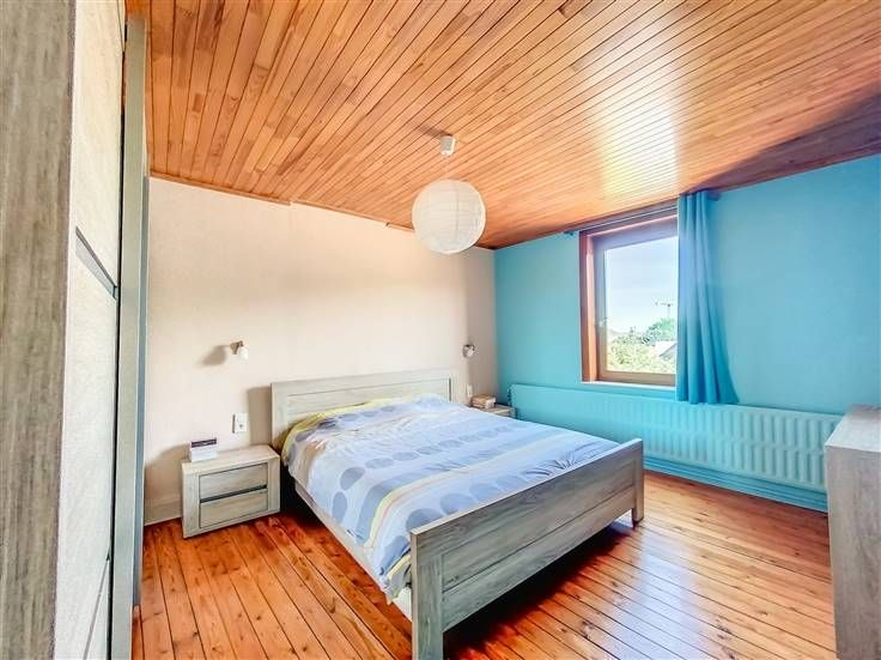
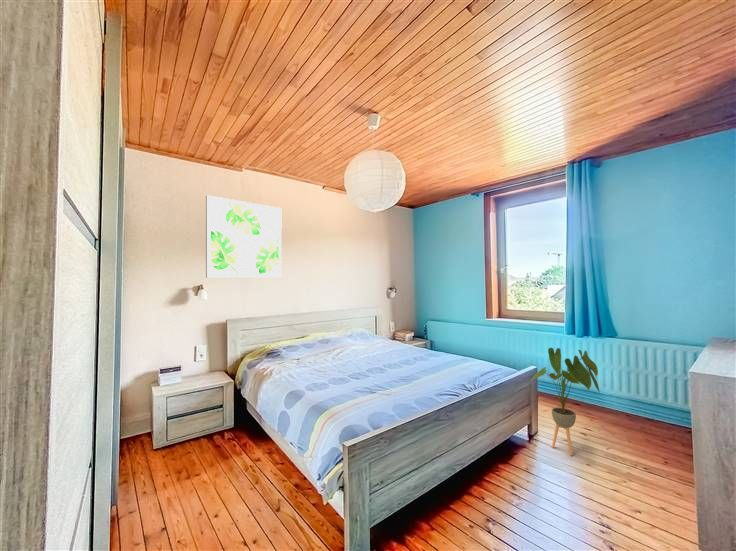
+ house plant [529,347,602,456]
+ wall art [205,194,283,279]
